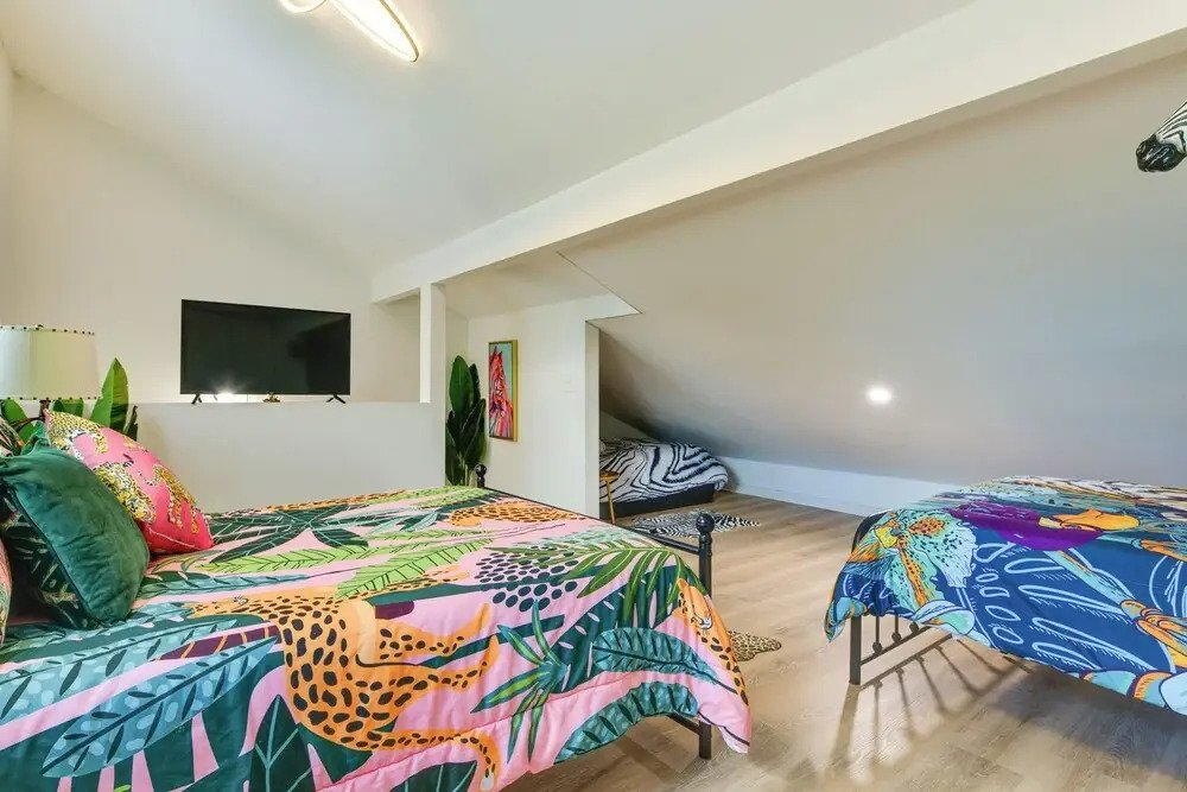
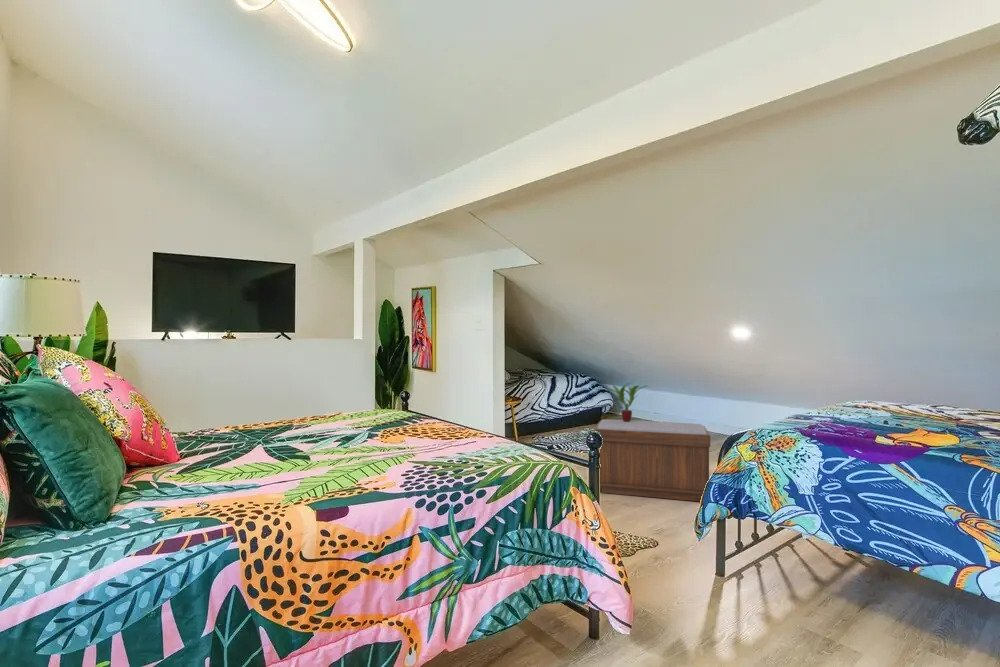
+ bench [594,418,711,502]
+ potted plant [606,381,648,422]
